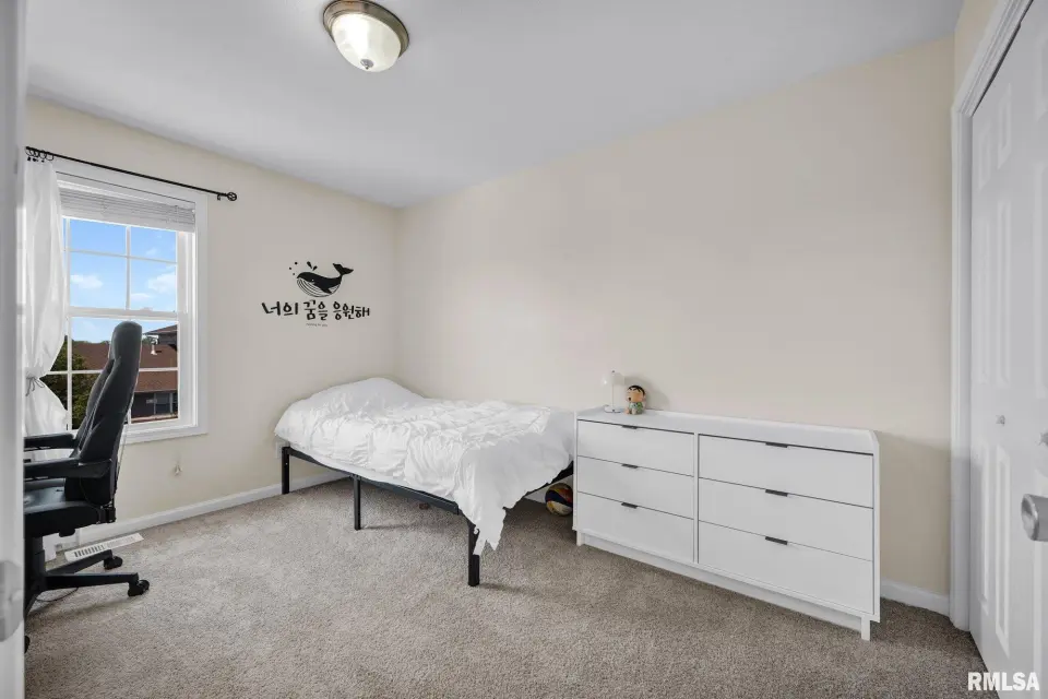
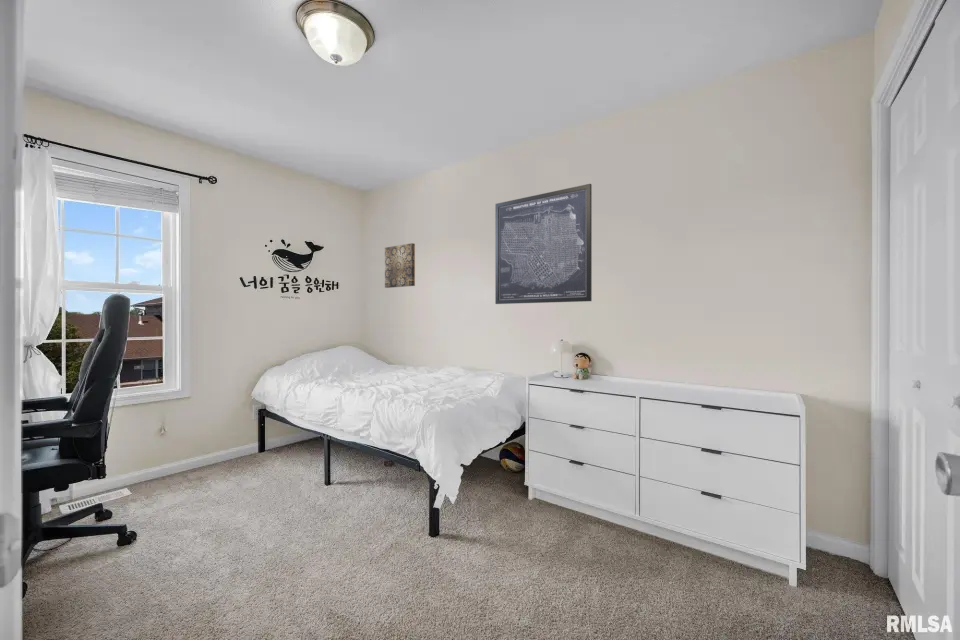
+ wall art [494,183,593,305]
+ wall art [384,242,416,289]
